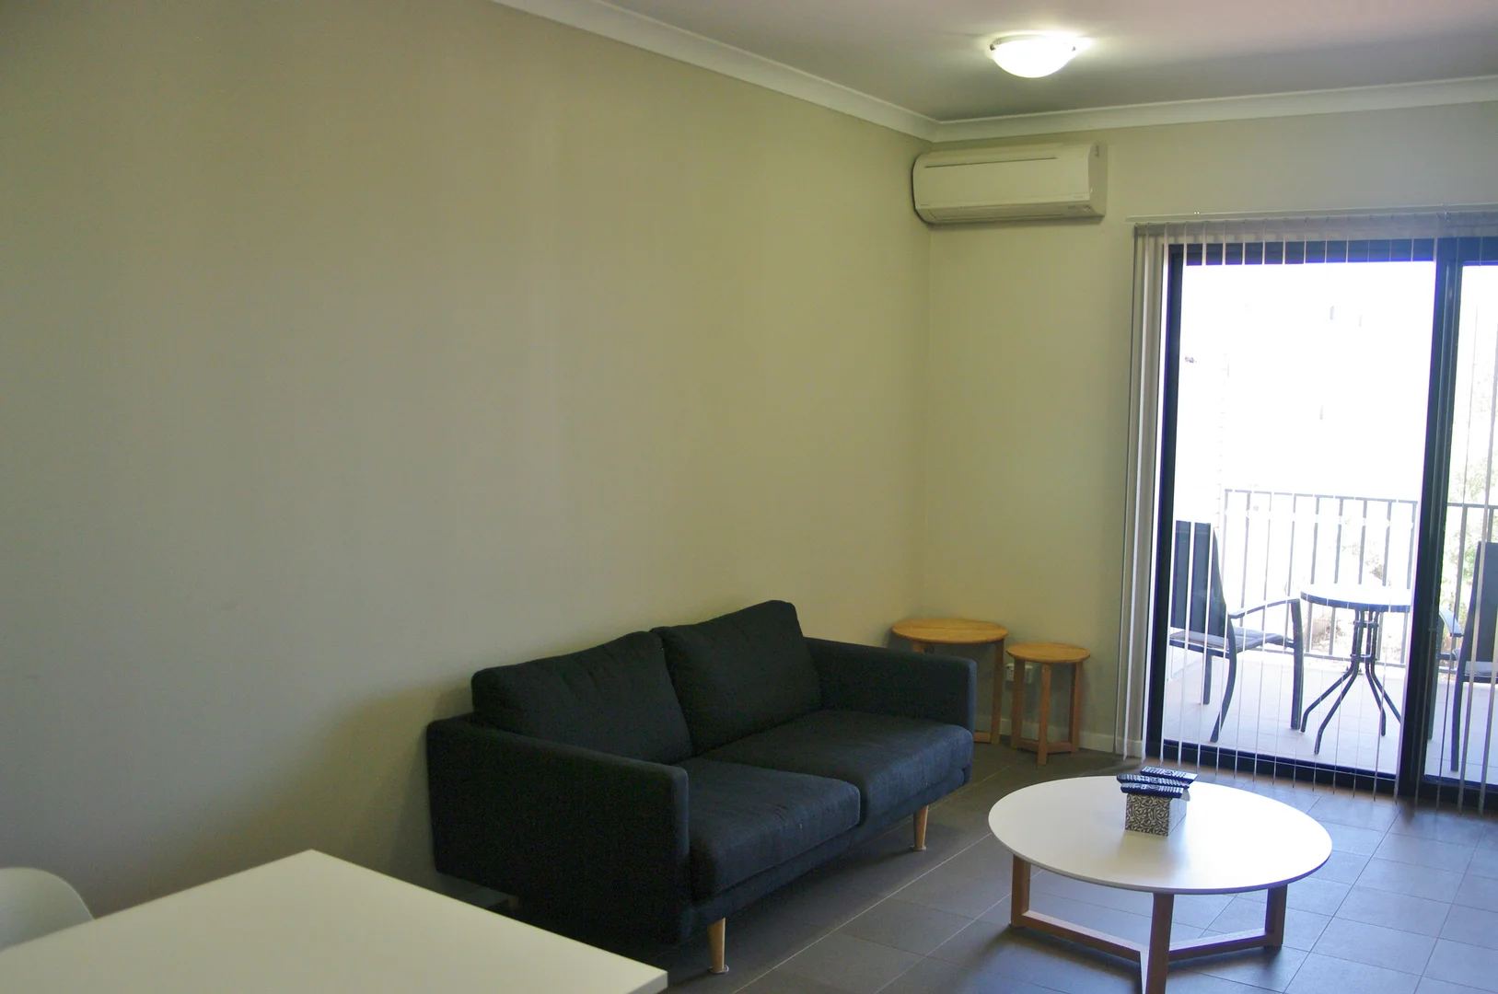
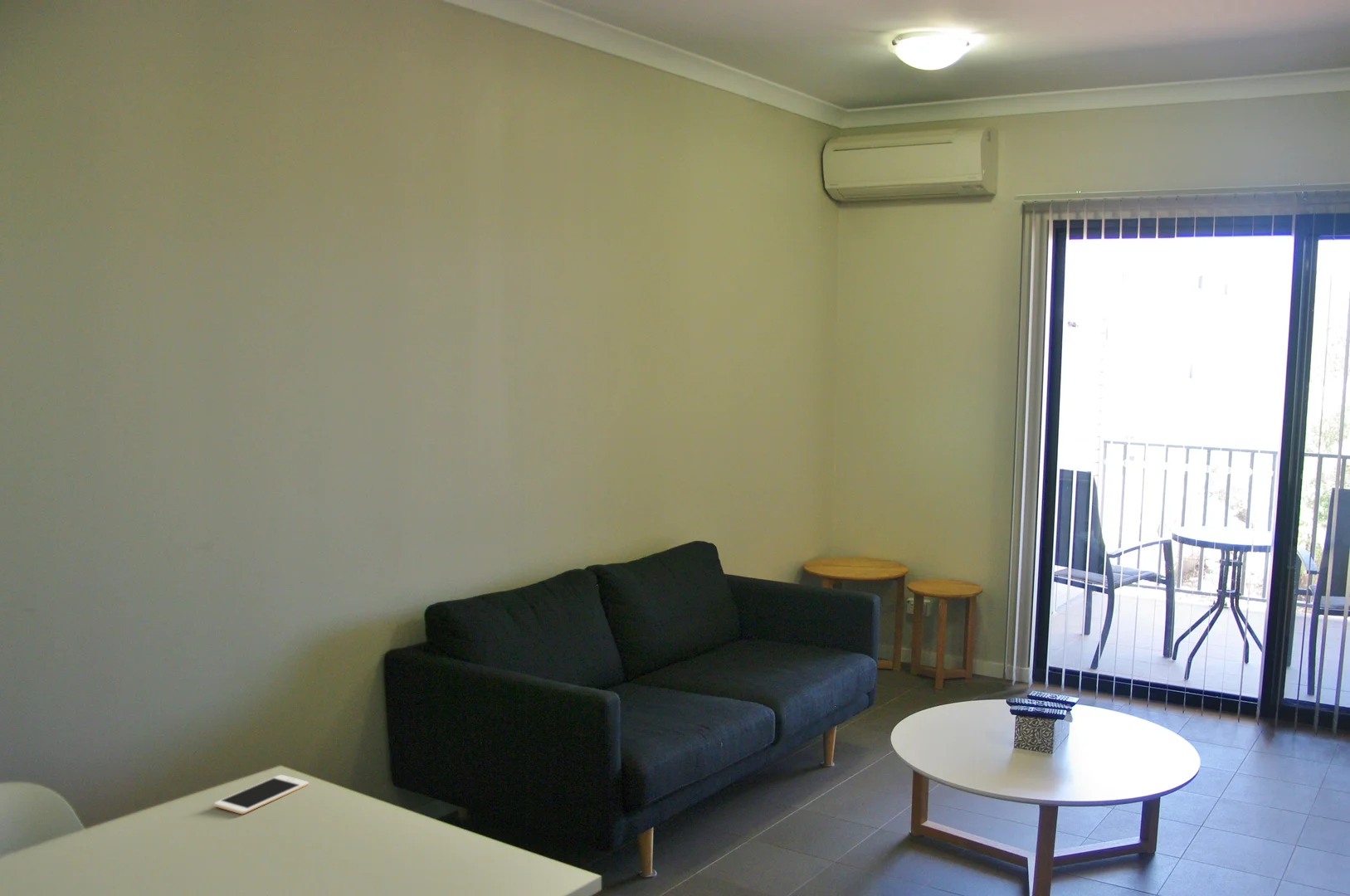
+ cell phone [213,774,309,815]
